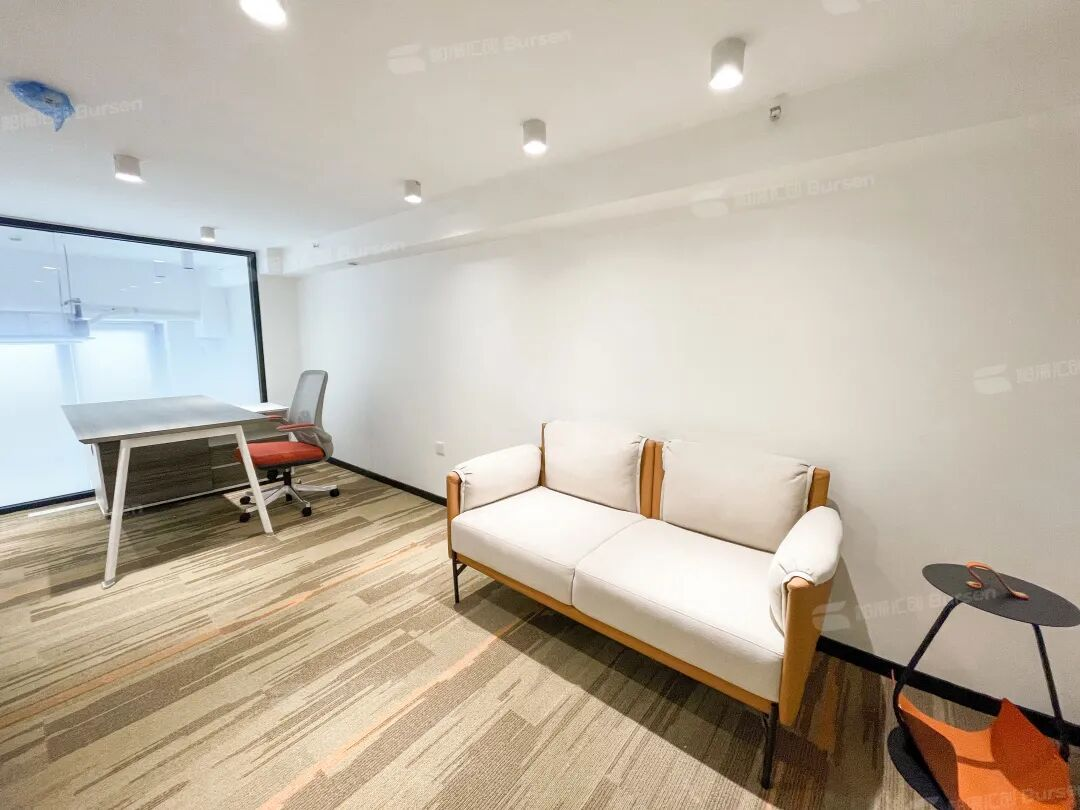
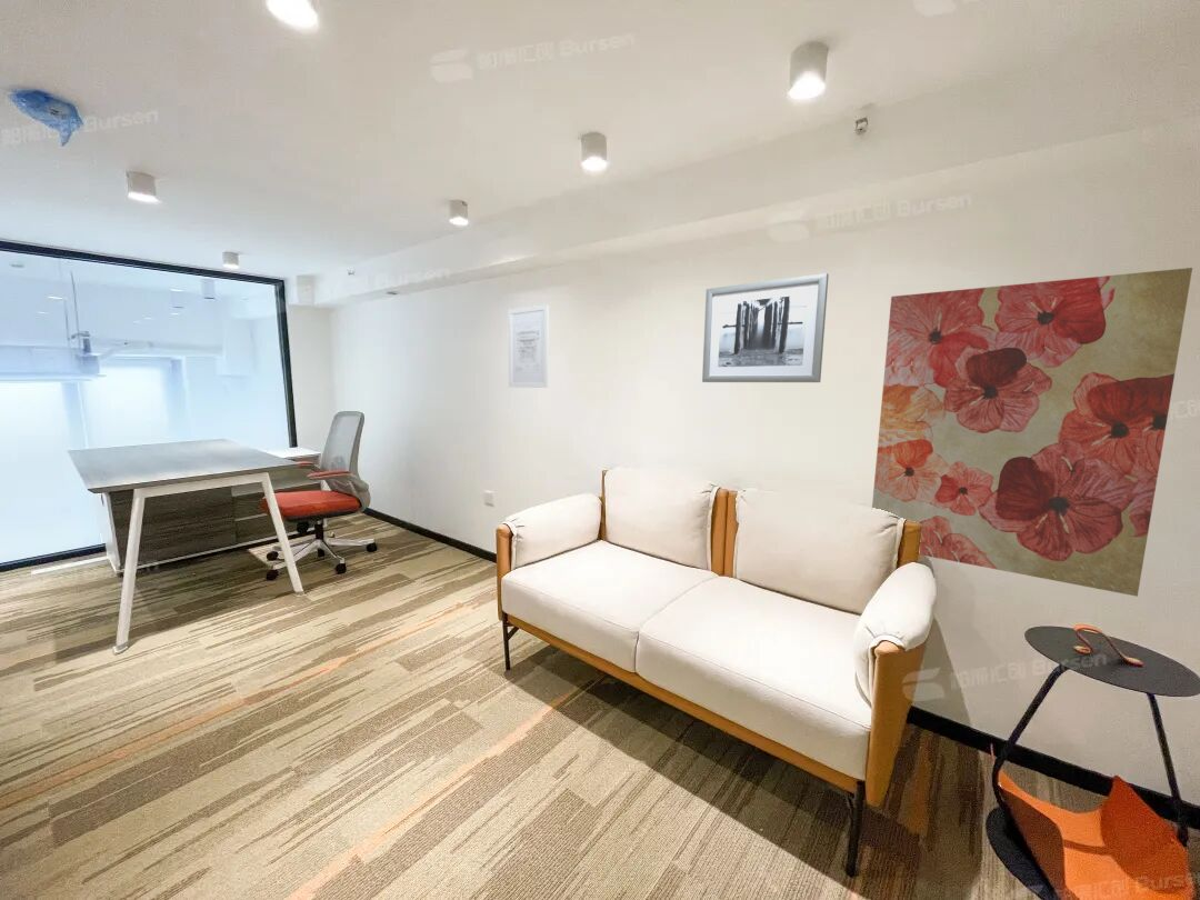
+ wall art [507,303,550,389]
+ wall art [871,267,1193,598]
+ wall art [701,272,830,383]
